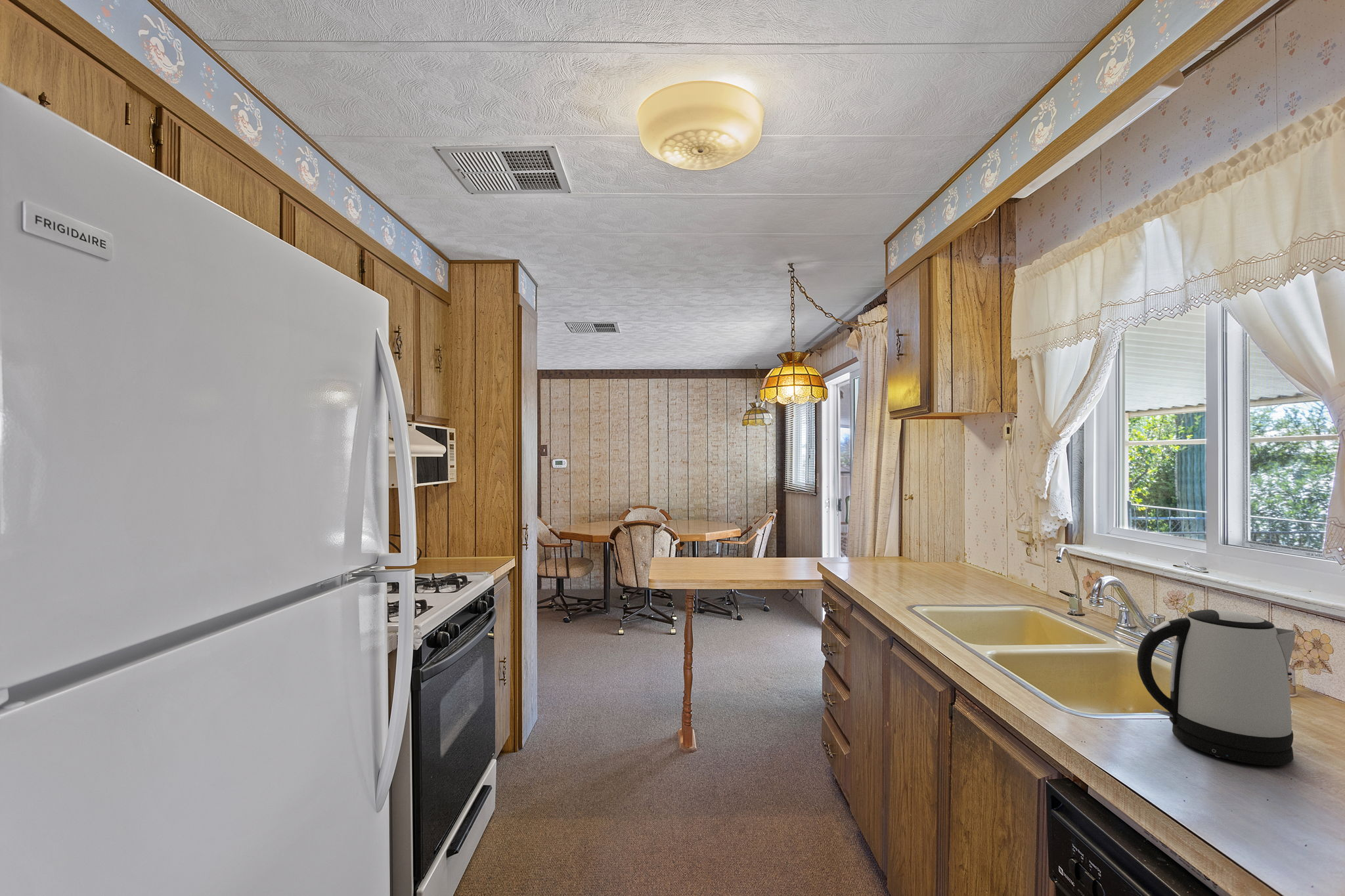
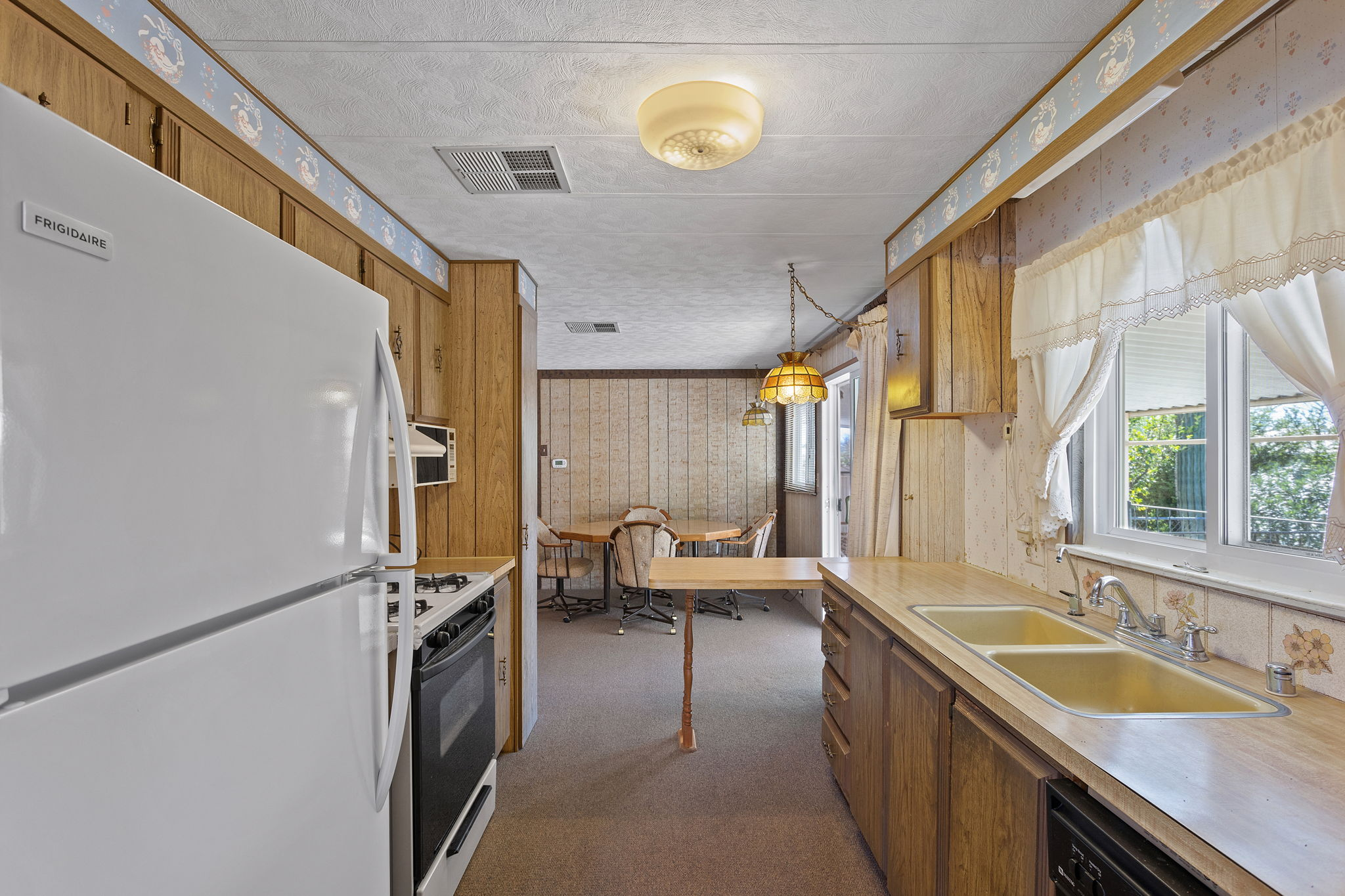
- kettle [1137,608,1296,766]
